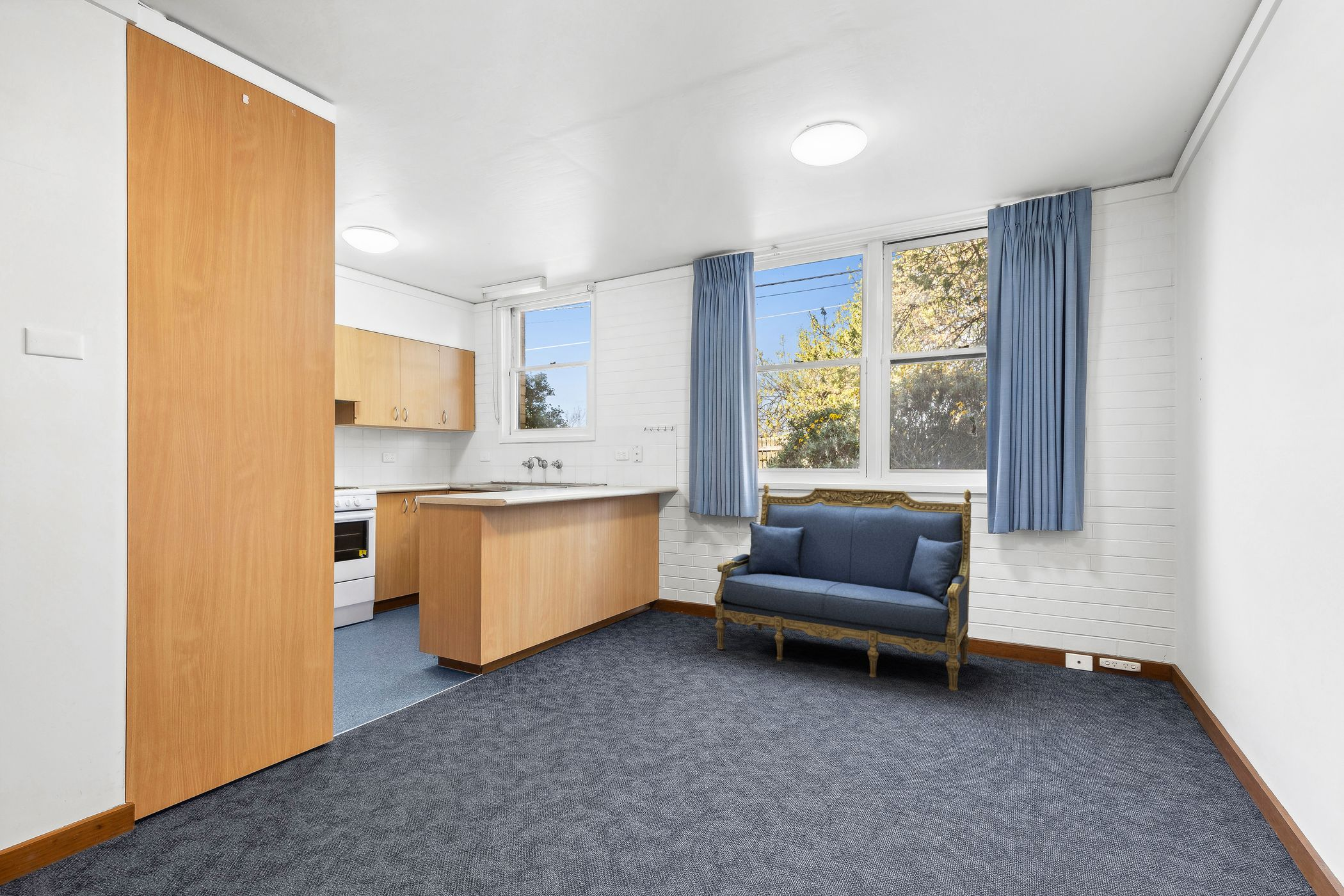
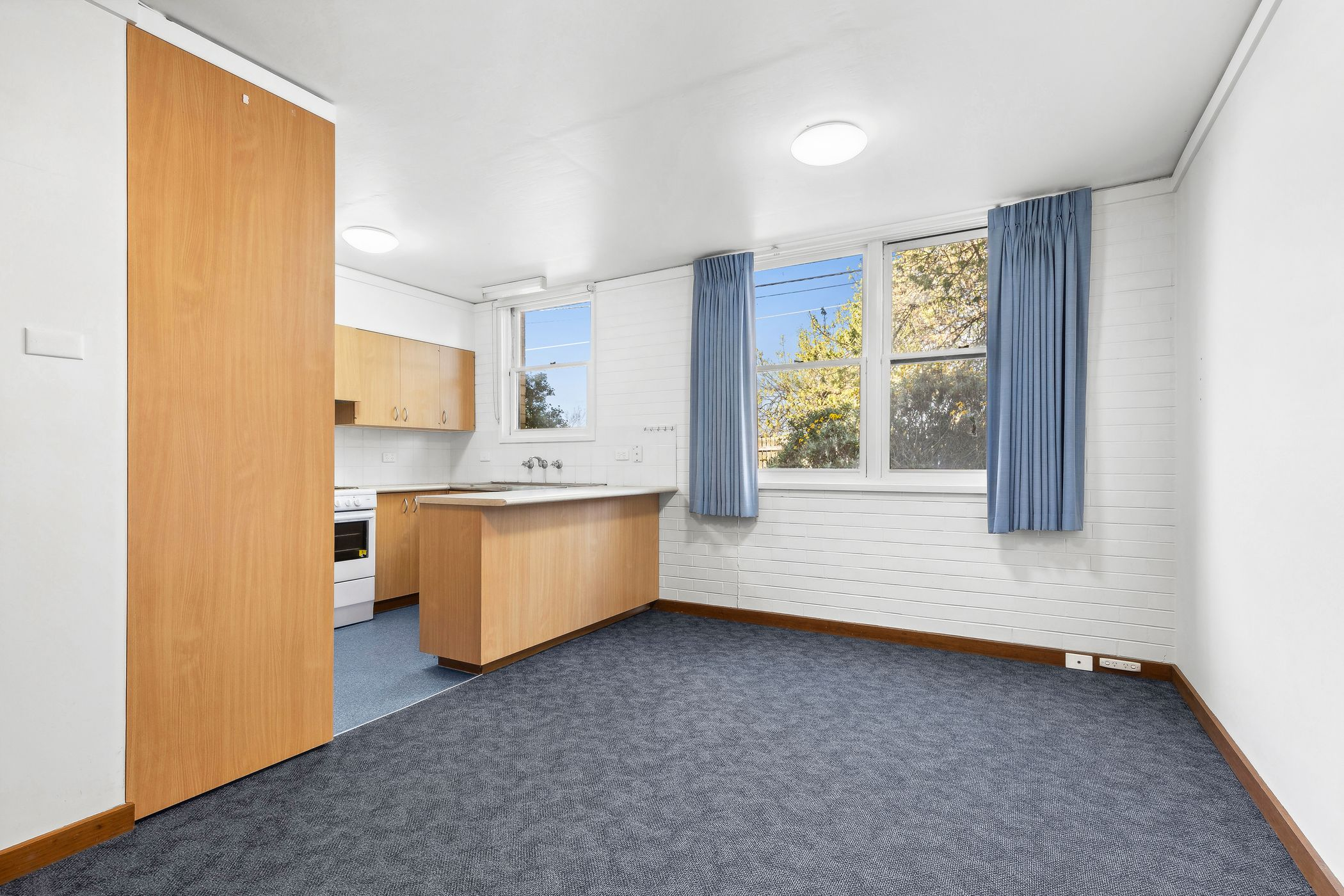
- settee [714,483,972,691]
